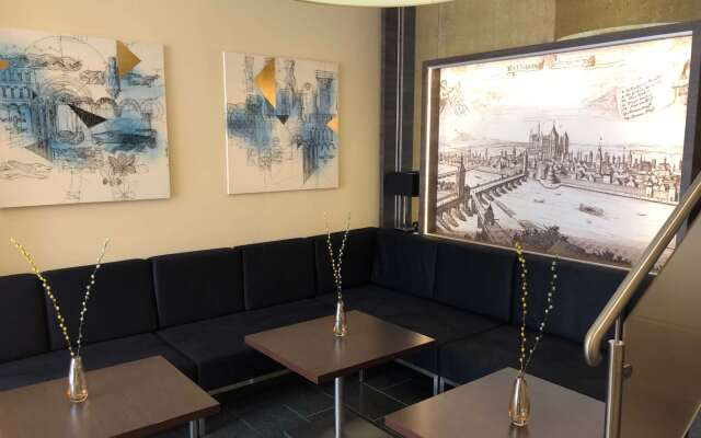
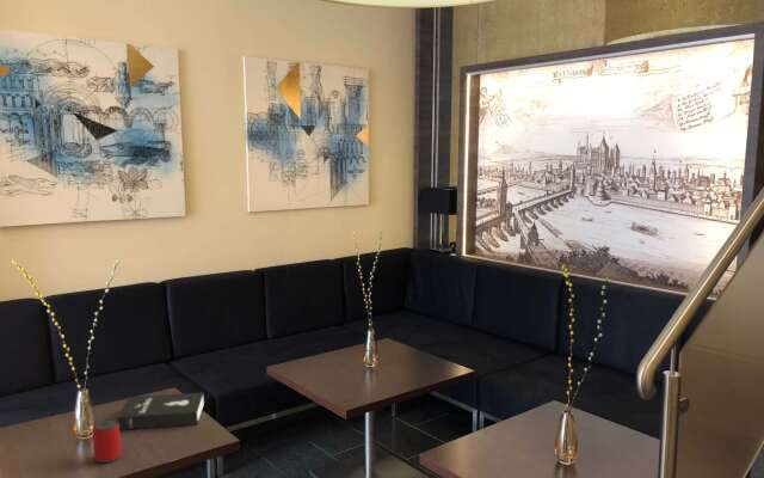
+ beverage can [92,418,122,465]
+ booklet [116,391,205,431]
